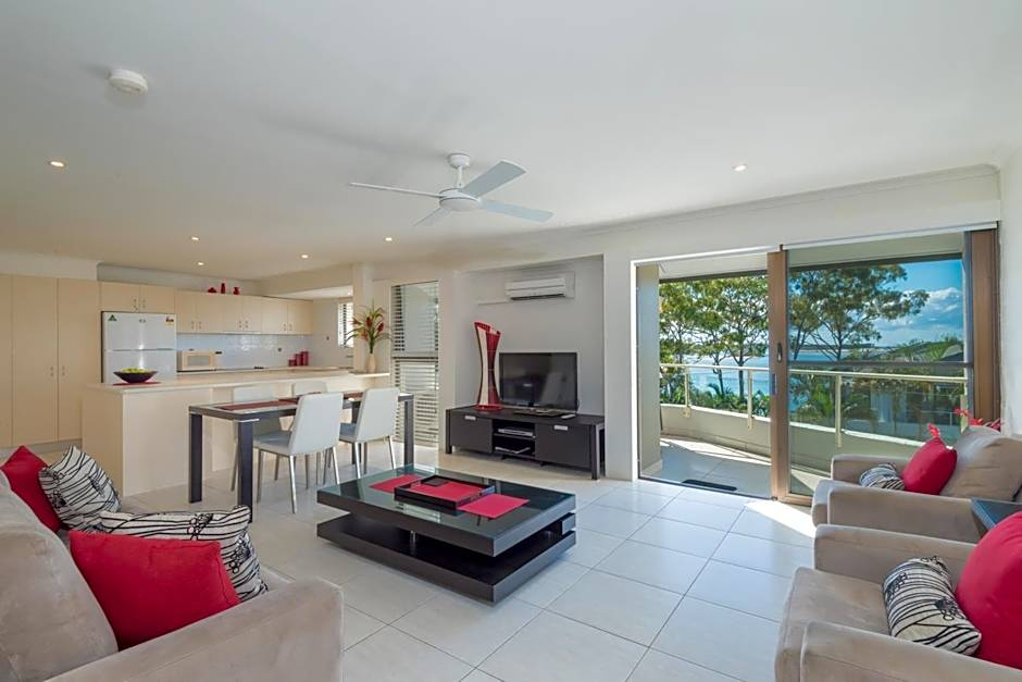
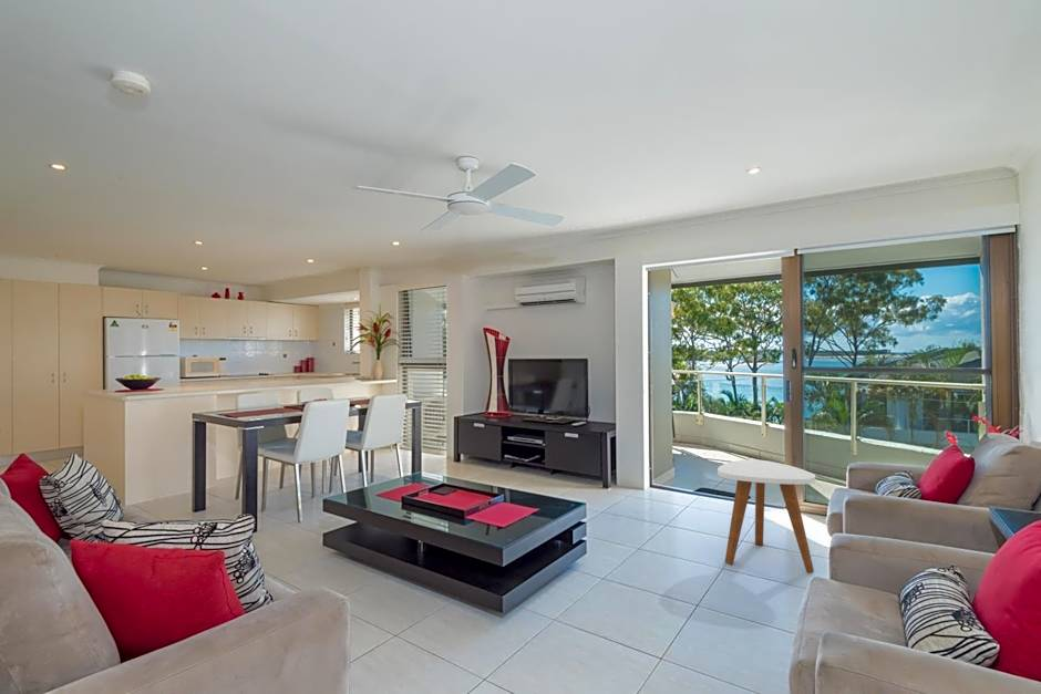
+ side table [717,458,816,574]
